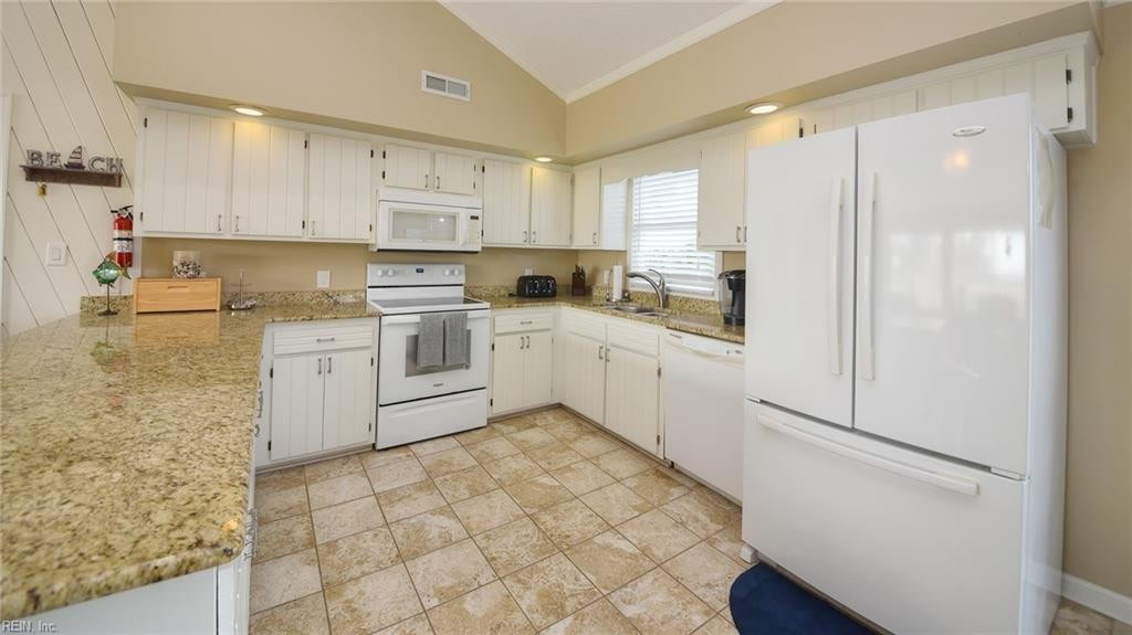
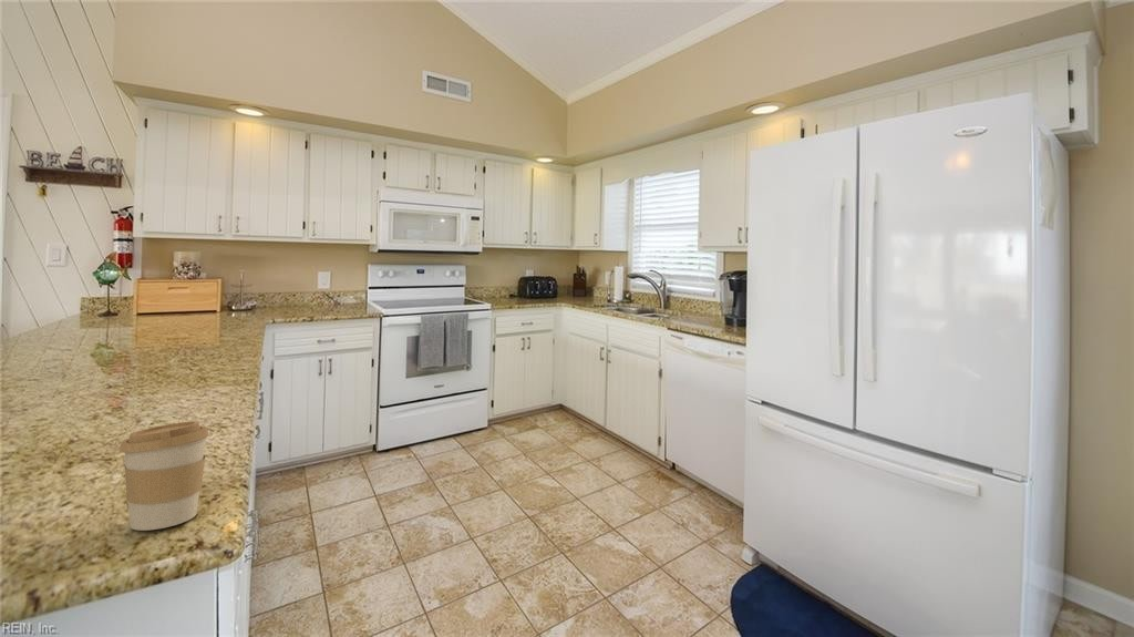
+ coffee cup [118,420,210,532]
